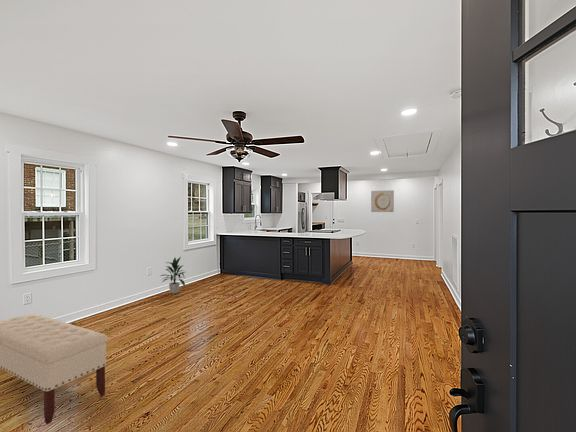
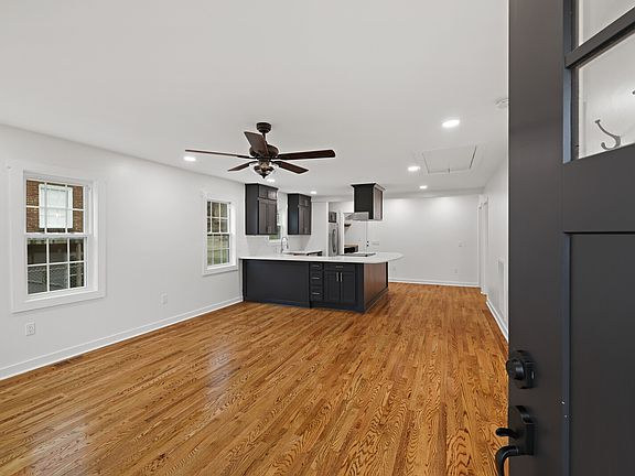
- wall art [370,189,395,213]
- indoor plant [160,256,186,294]
- bench [0,313,108,425]
